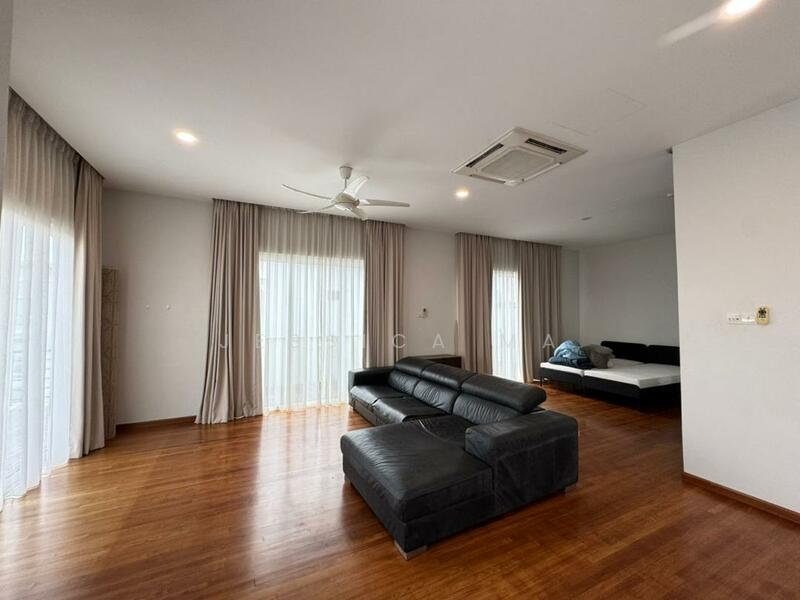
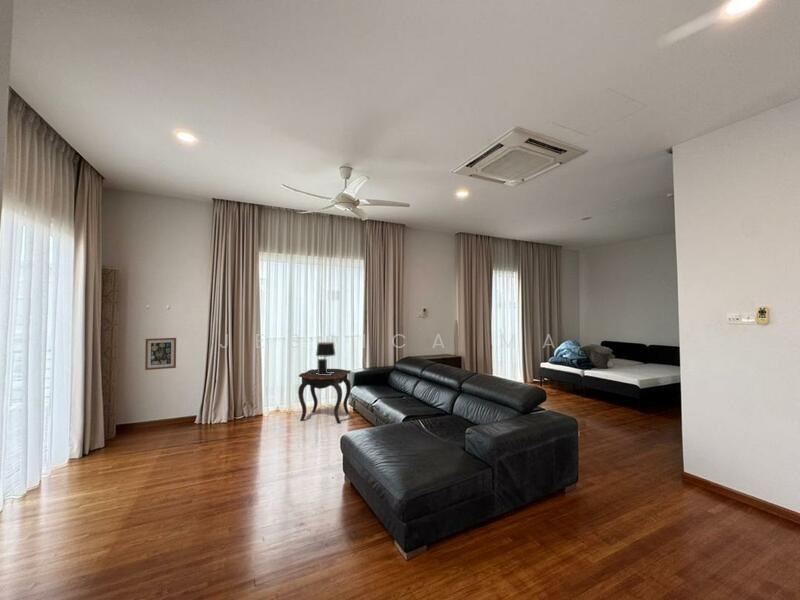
+ table lamp [315,341,336,375]
+ wall art [144,337,177,371]
+ side table [297,368,352,424]
